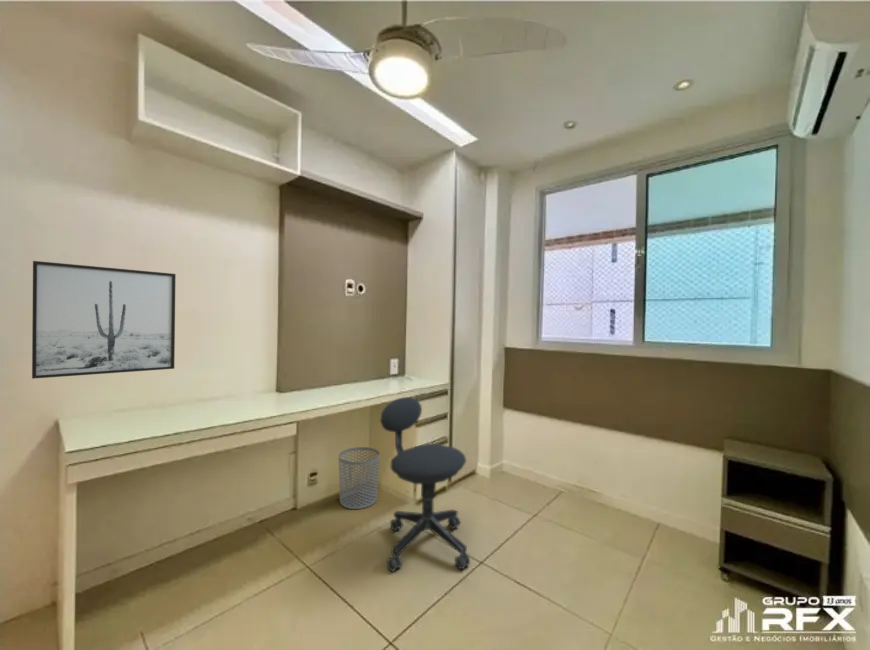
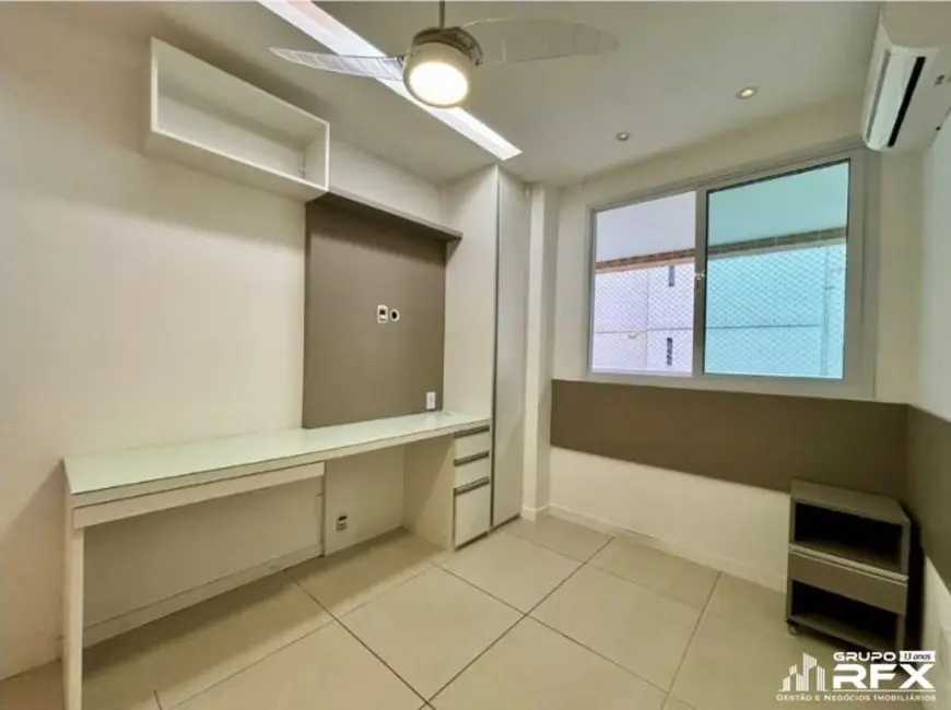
- office chair [379,396,471,573]
- wall art [31,260,177,380]
- waste bin [338,446,381,510]
